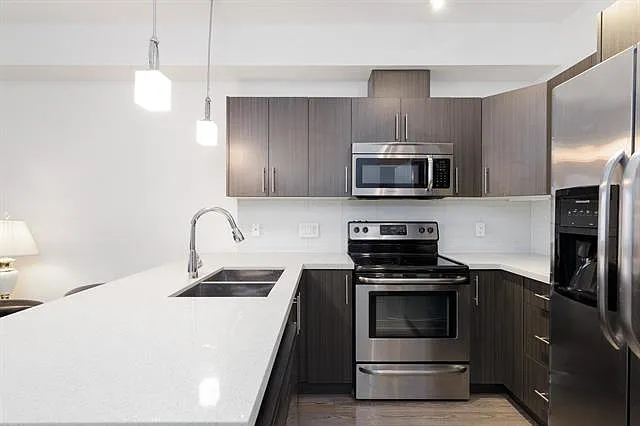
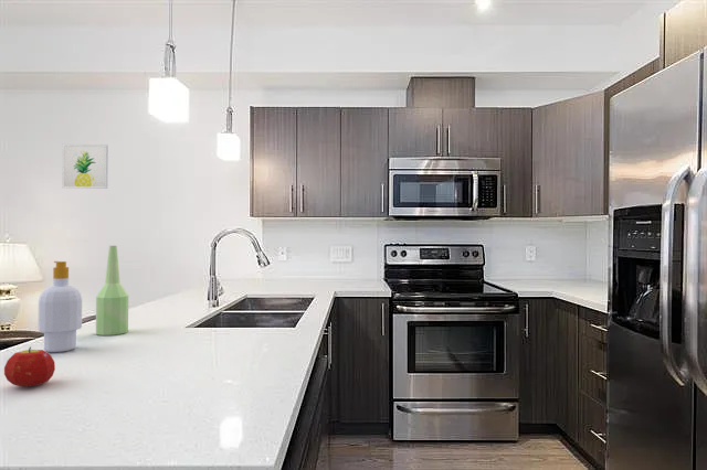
+ bottle [95,245,129,337]
+ wall art [61,143,109,190]
+ soap bottle [38,260,83,353]
+ fruit [3,345,56,387]
